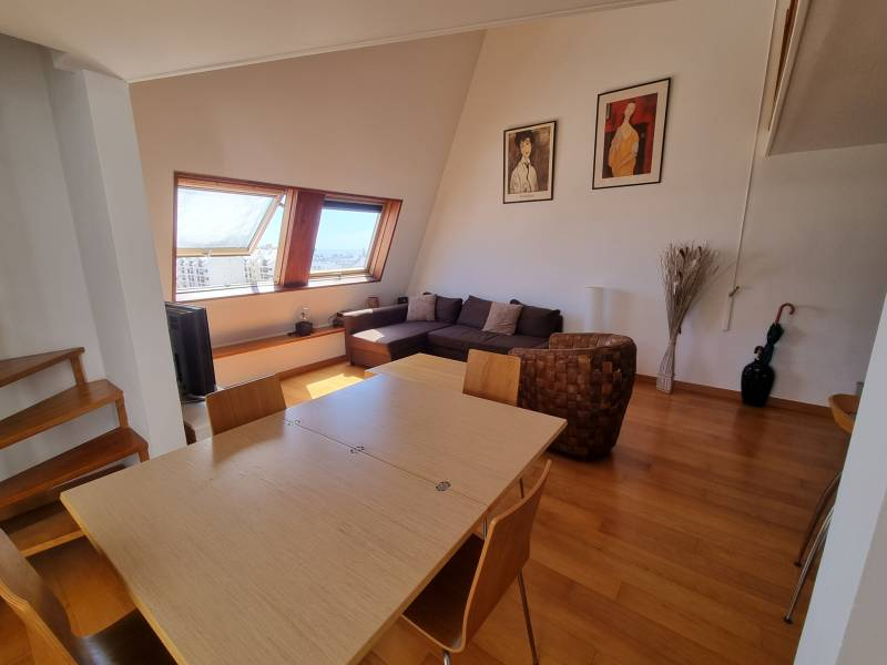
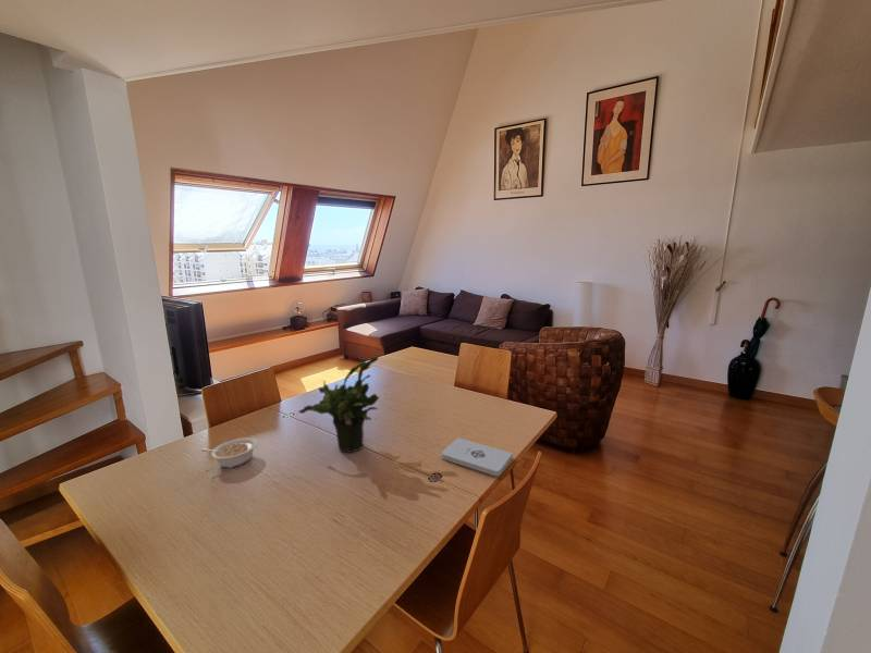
+ legume [200,436,258,469]
+ notepad [441,436,514,477]
+ potted plant [297,356,380,454]
